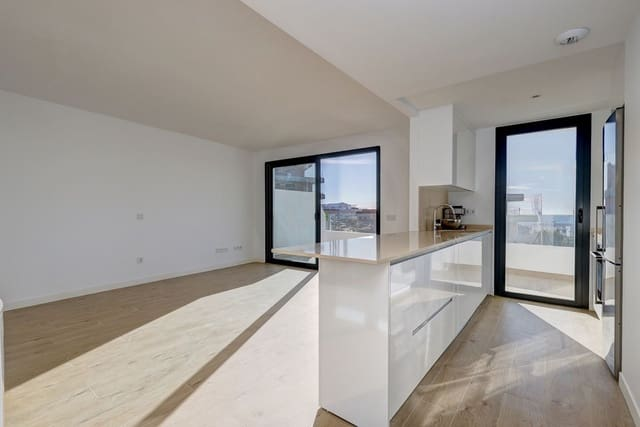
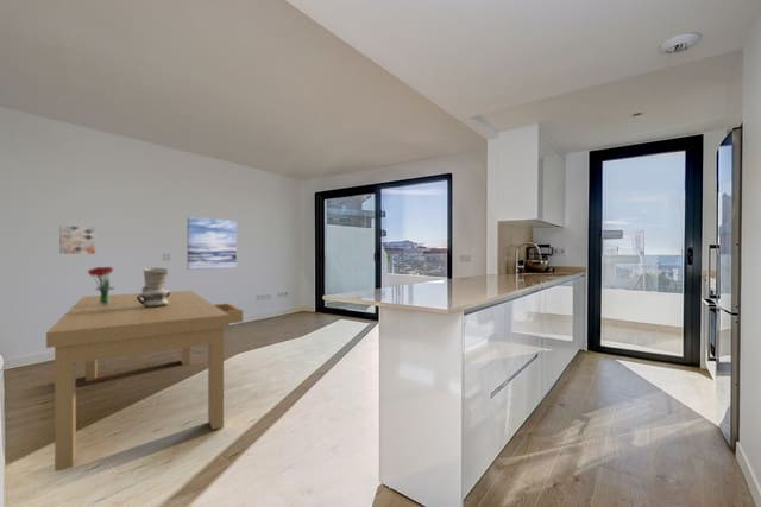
+ wall art [58,224,96,255]
+ dining table [45,290,244,473]
+ ceramic vessel [137,266,171,308]
+ bouquet [86,266,115,304]
+ wall art [187,216,238,271]
